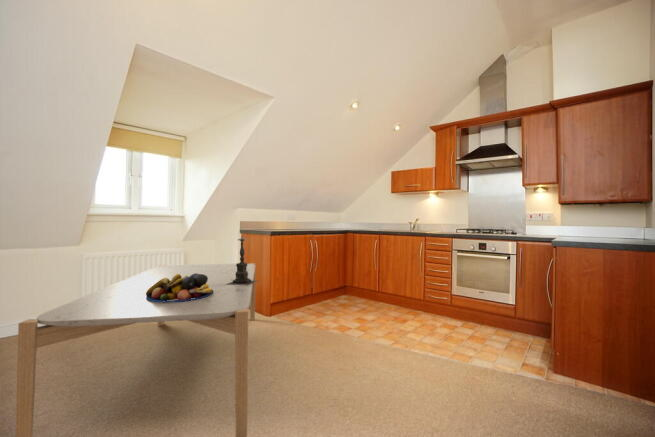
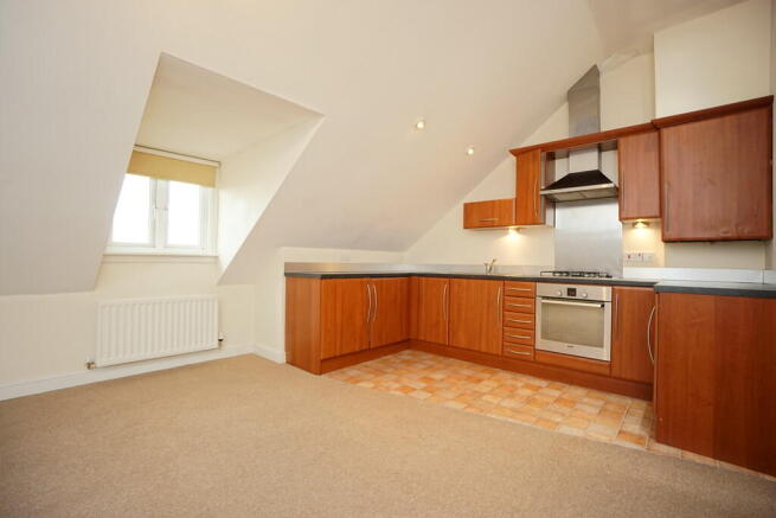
- candle holder [225,237,259,285]
- dining table [15,262,256,437]
- fruit bowl [146,273,214,302]
